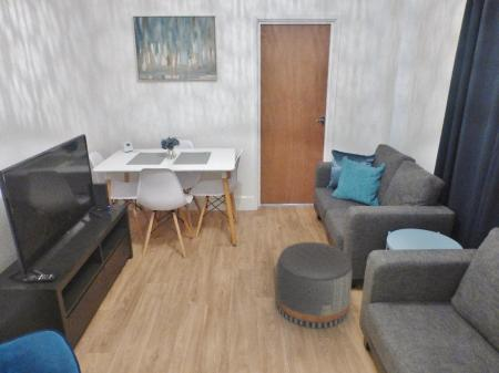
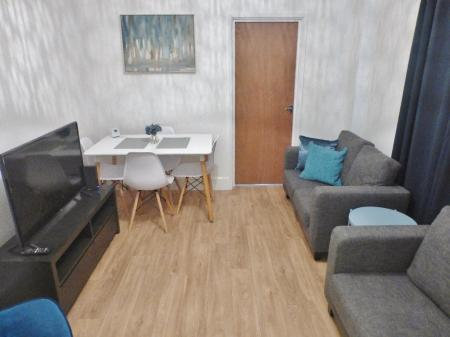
- pouf [275,241,354,330]
